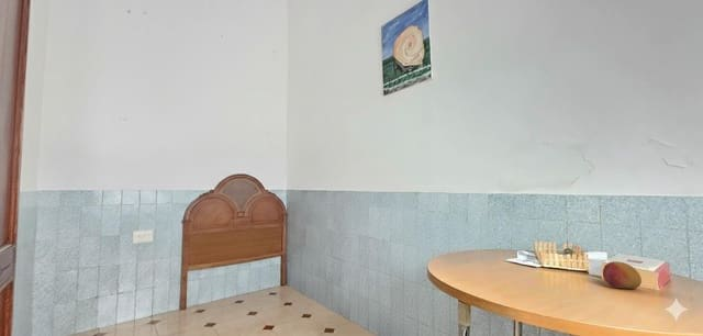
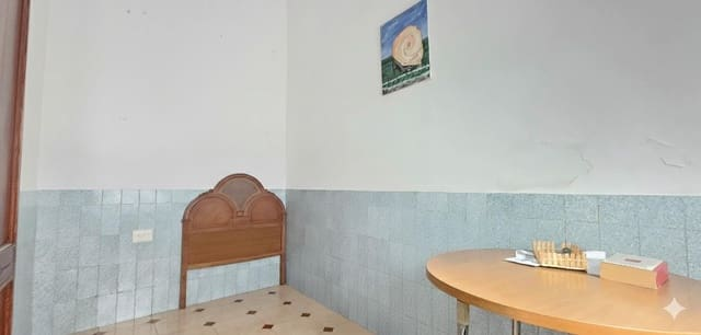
- fruit [602,260,643,290]
